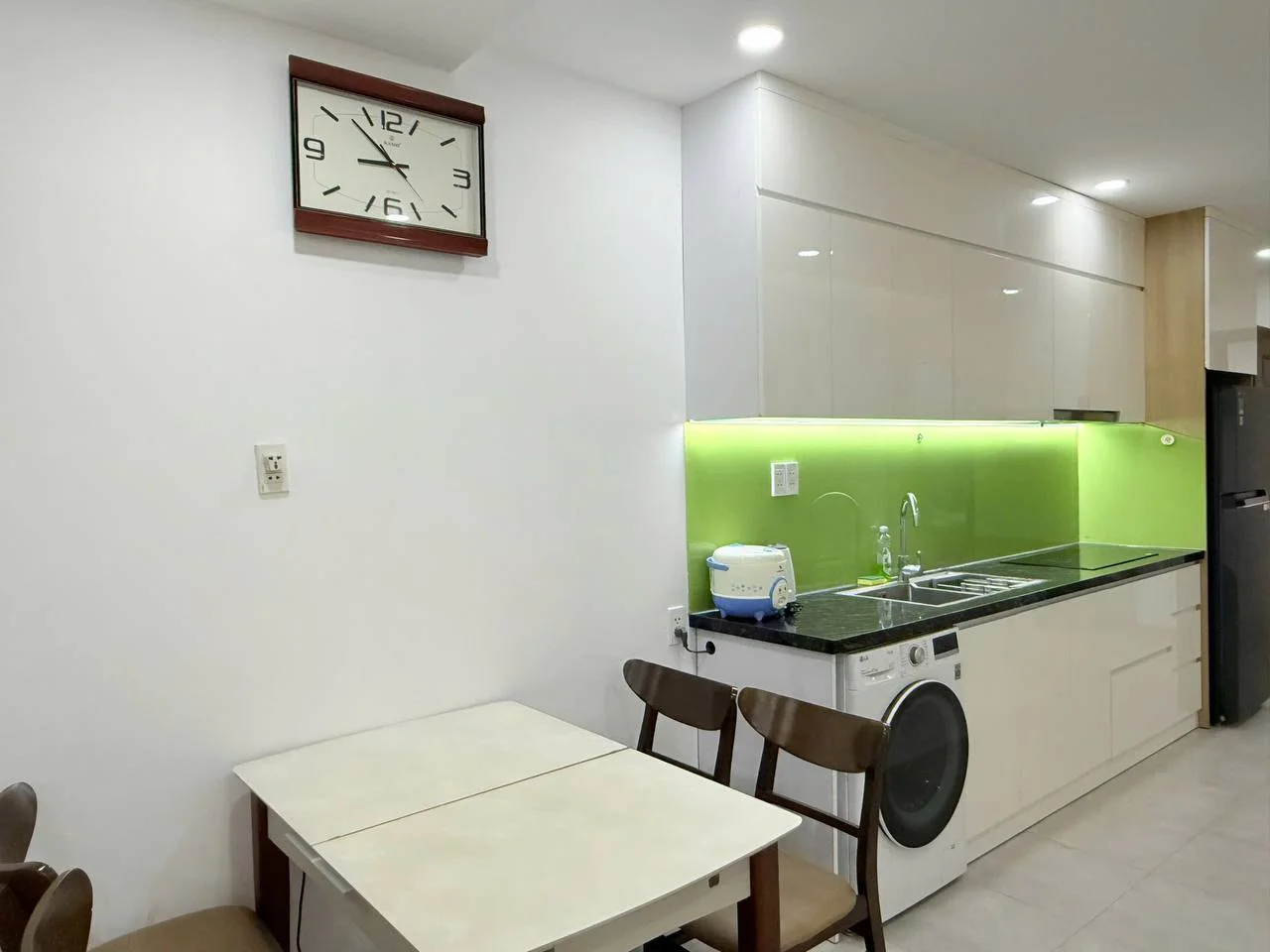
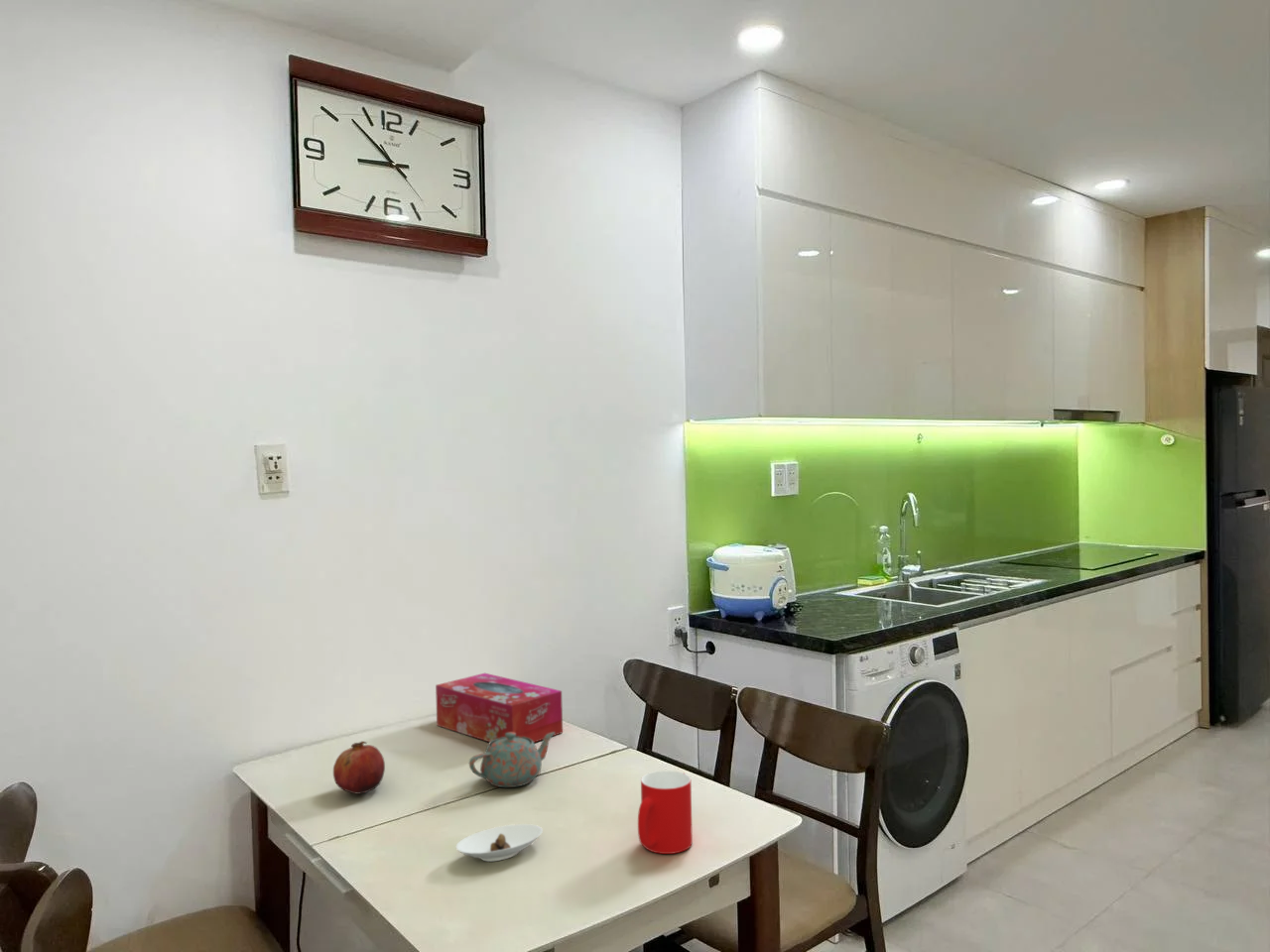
+ teapot [468,732,555,788]
+ tissue box [435,672,564,743]
+ fruit [332,741,386,795]
+ cup [637,770,694,855]
+ saucer [454,823,544,863]
